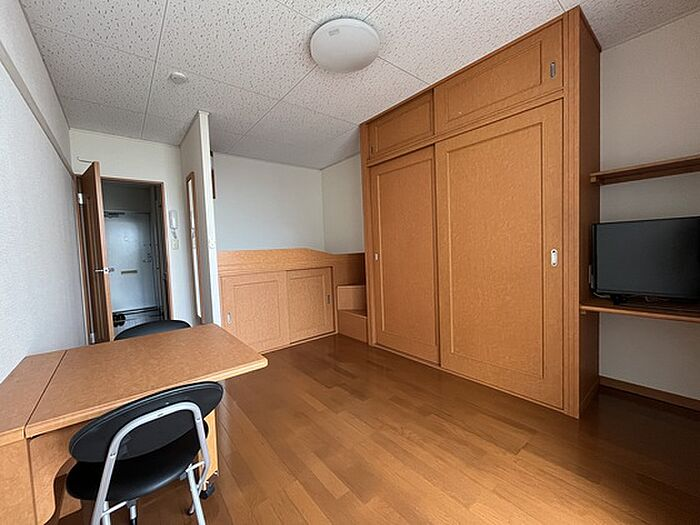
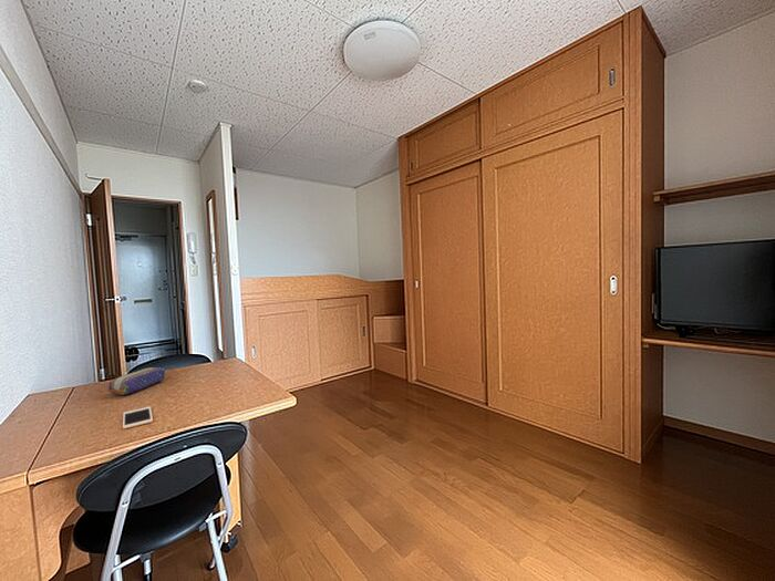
+ pencil case [107,366,166,396]
+ cell phone [122,406,154,429]
